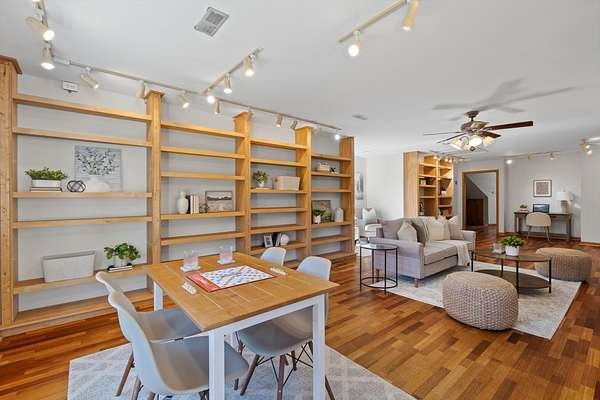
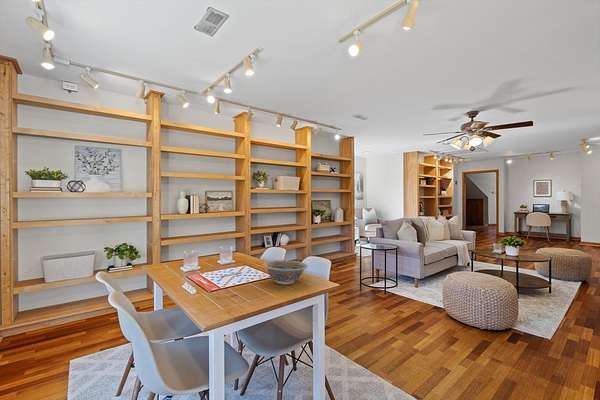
+ decorative bowl [262,259,309,285]
